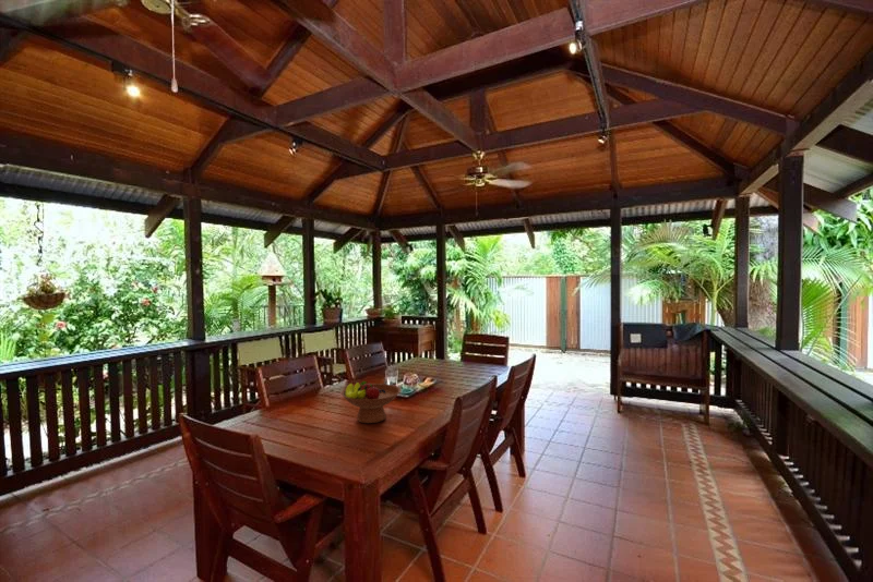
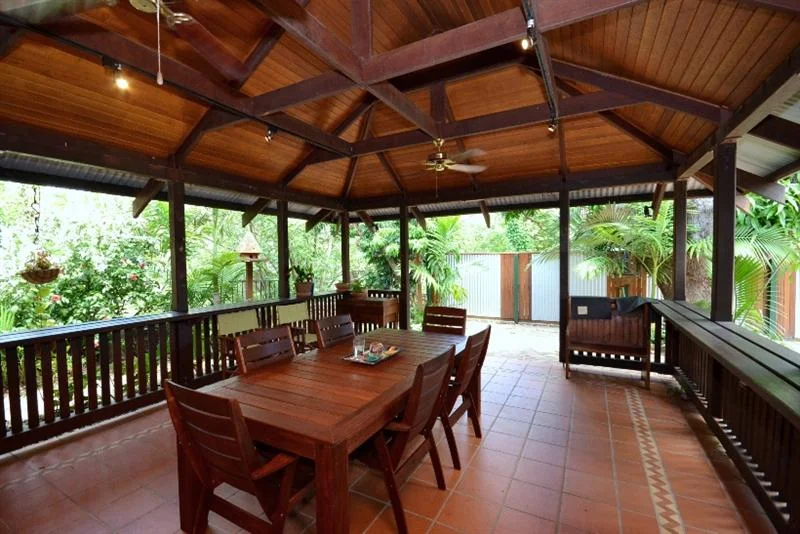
- fruit bowl [340,380,402,424]
